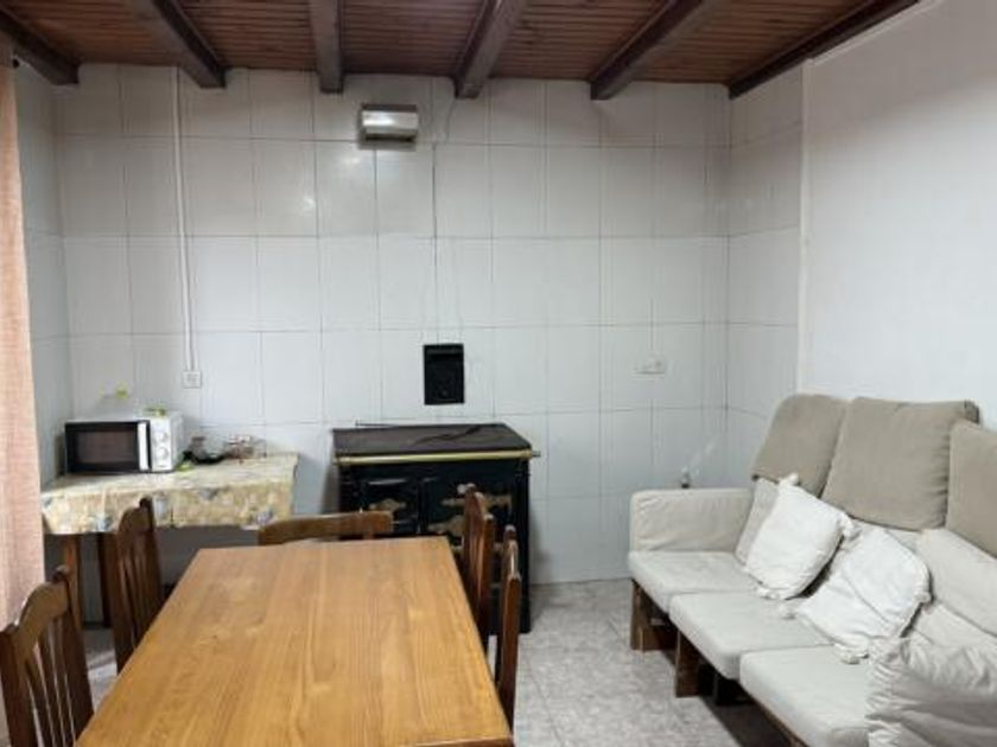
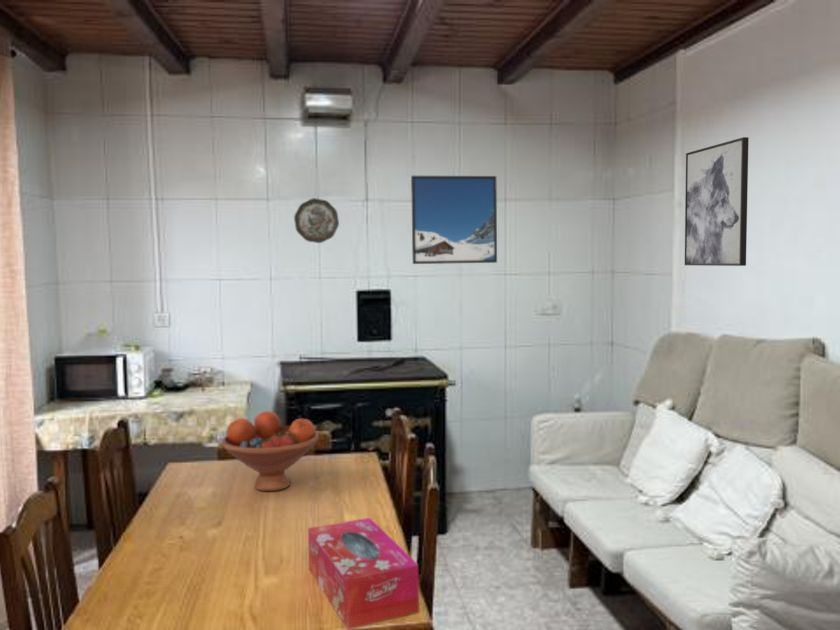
+ tissue box [307,517,420,630]
+ fruit bowl [220,410,320,492]
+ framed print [410,175,498,265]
+ wall art [684,136,750,267]
+ decorative plate [293,197,340,244]
